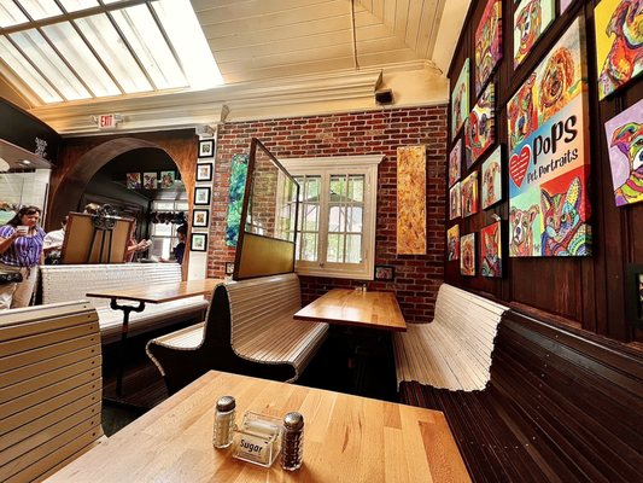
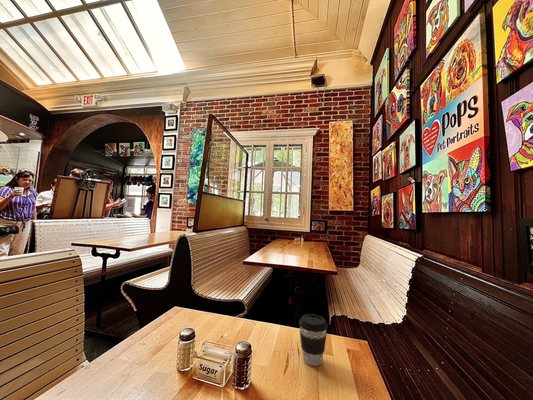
+ coffee cup [298,313,329,367]
